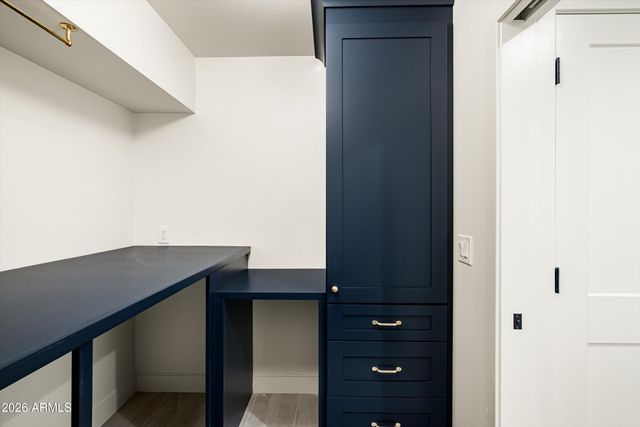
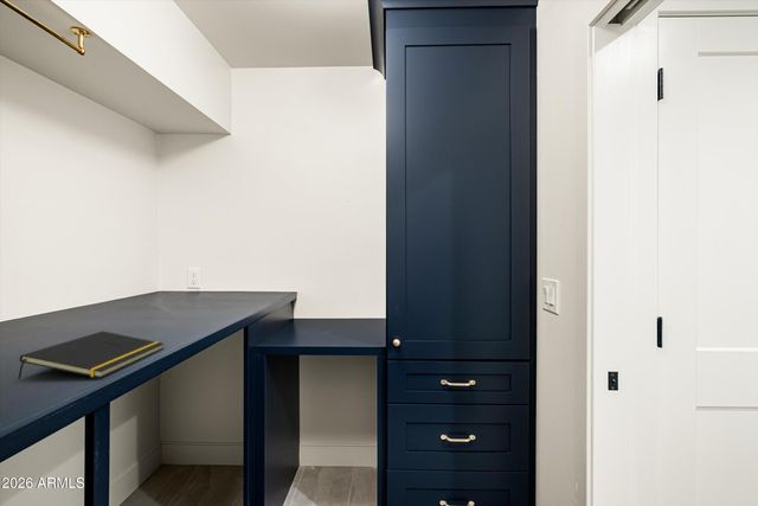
+ notepad [17,329,166,380]
